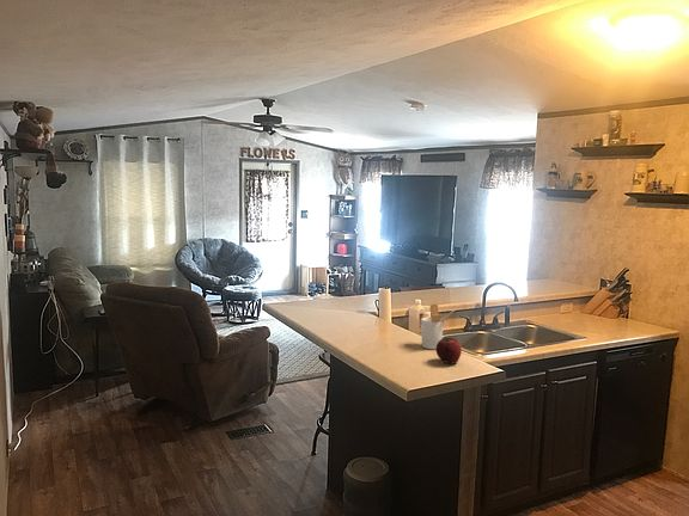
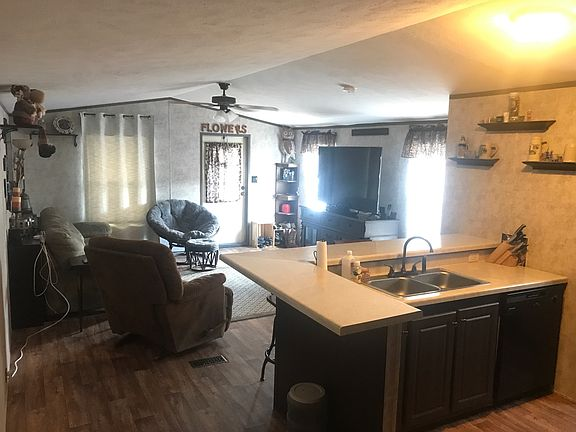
- fruit [435,337,463,364]
- utensil holder [420,303,457,350]
